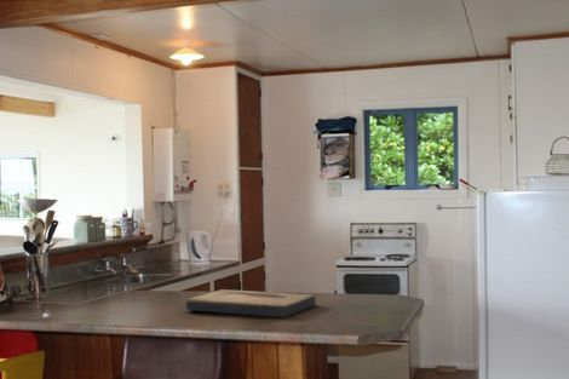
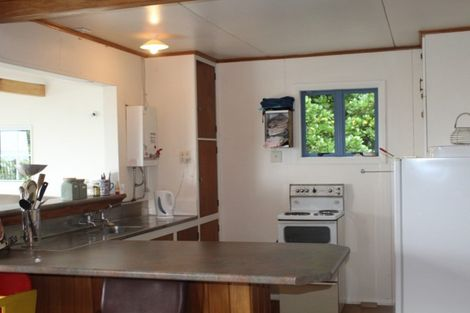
- fish fossil [185,288,317,318]
